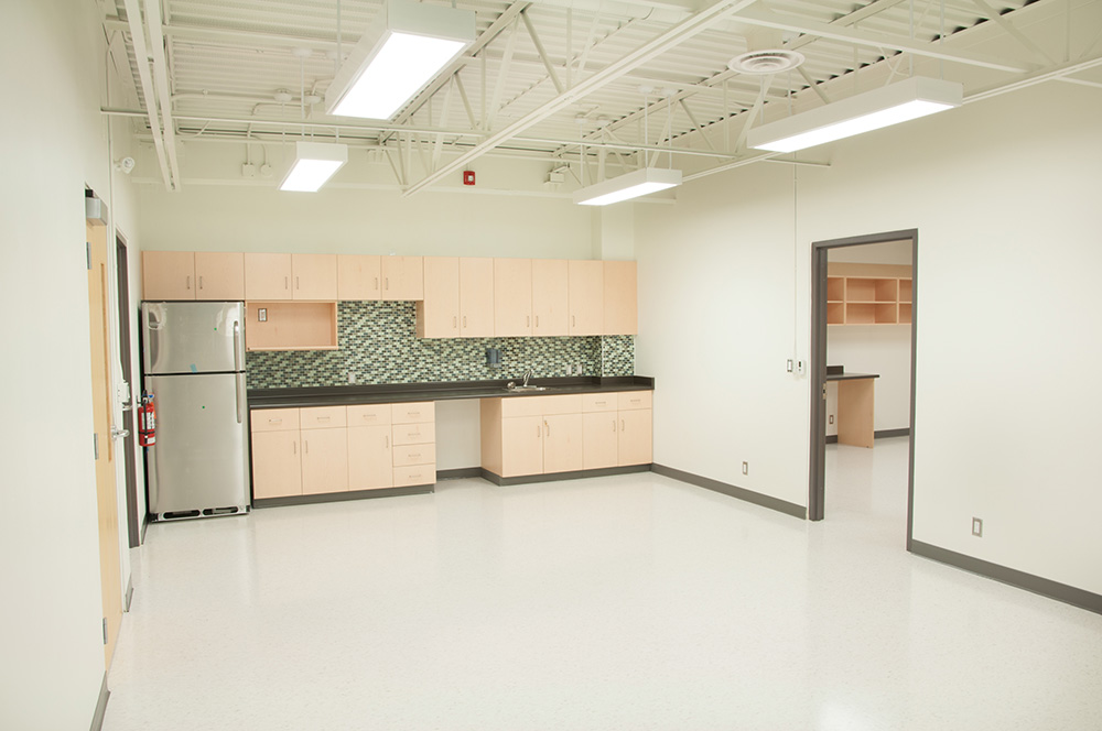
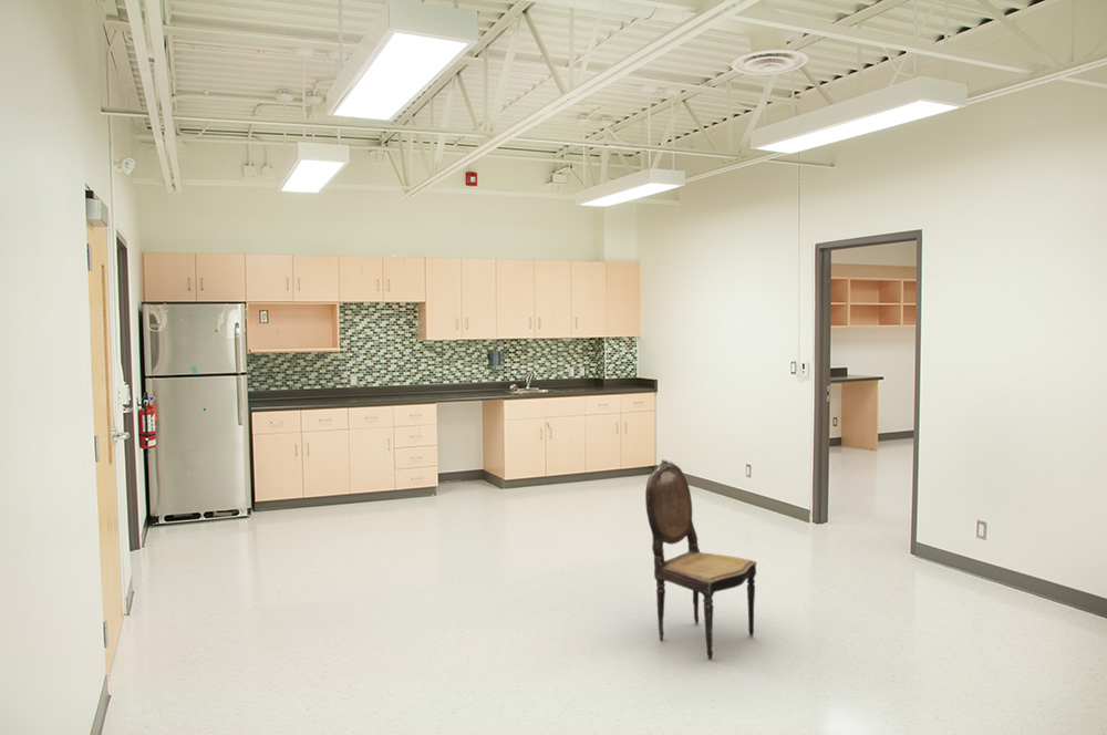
+ dining chair [644,458,758,661]
